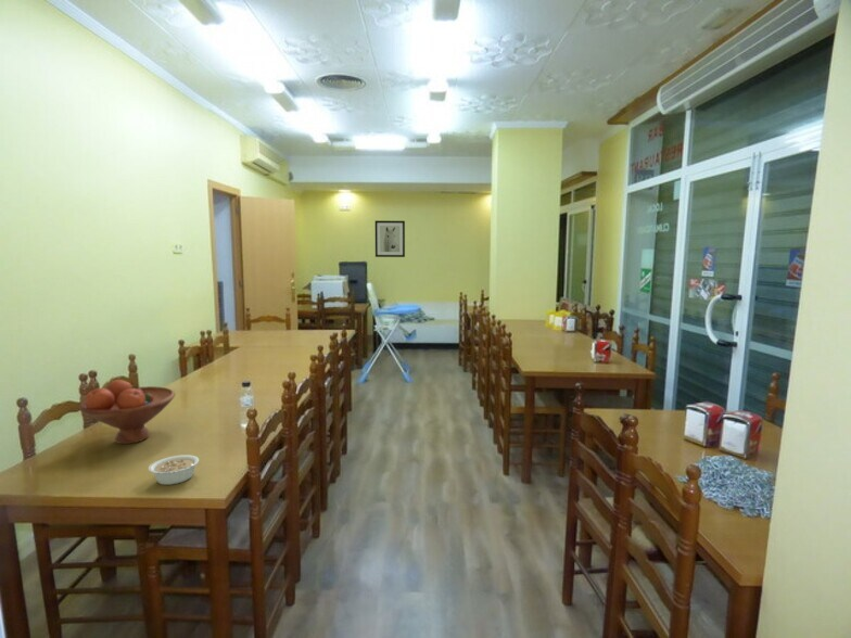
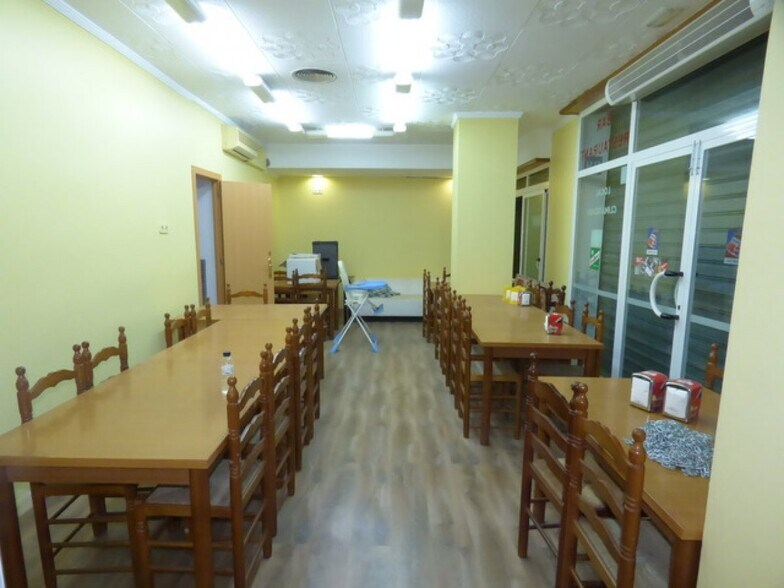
- fruit bowl [78,379,177,445]
- legume [148,454,202,486]
- wall art [374,219,406,258]
